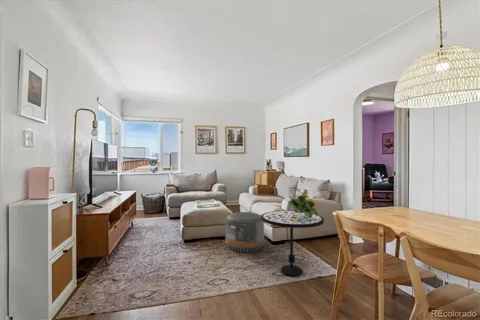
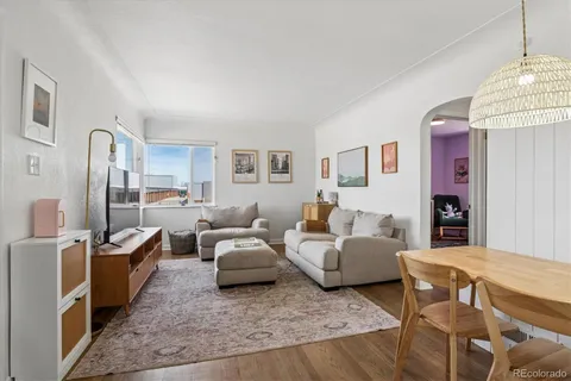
- pouf [224,211,265,253]
- side table [261,210,325,277]
- flowering plant [286,188,320,218]
